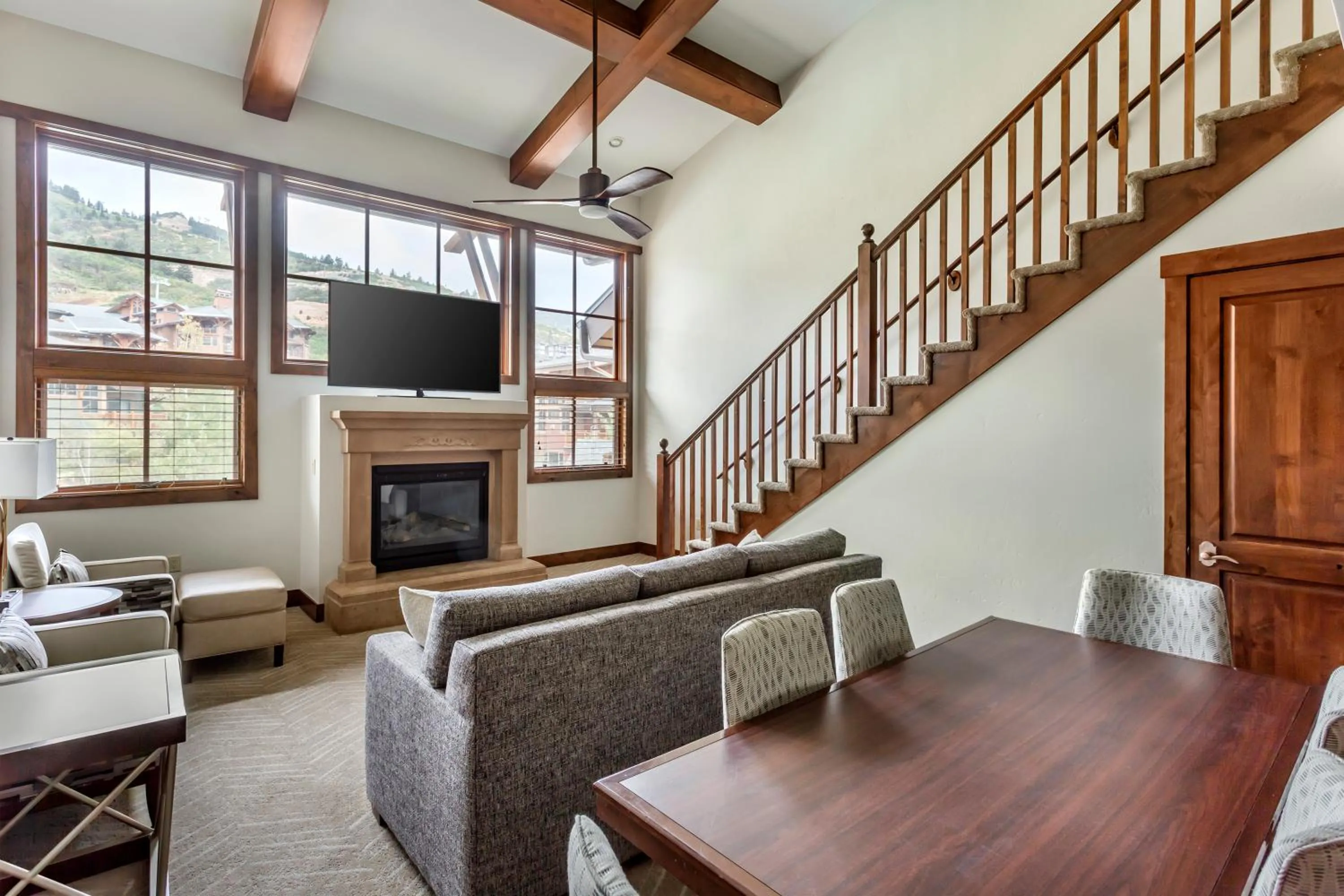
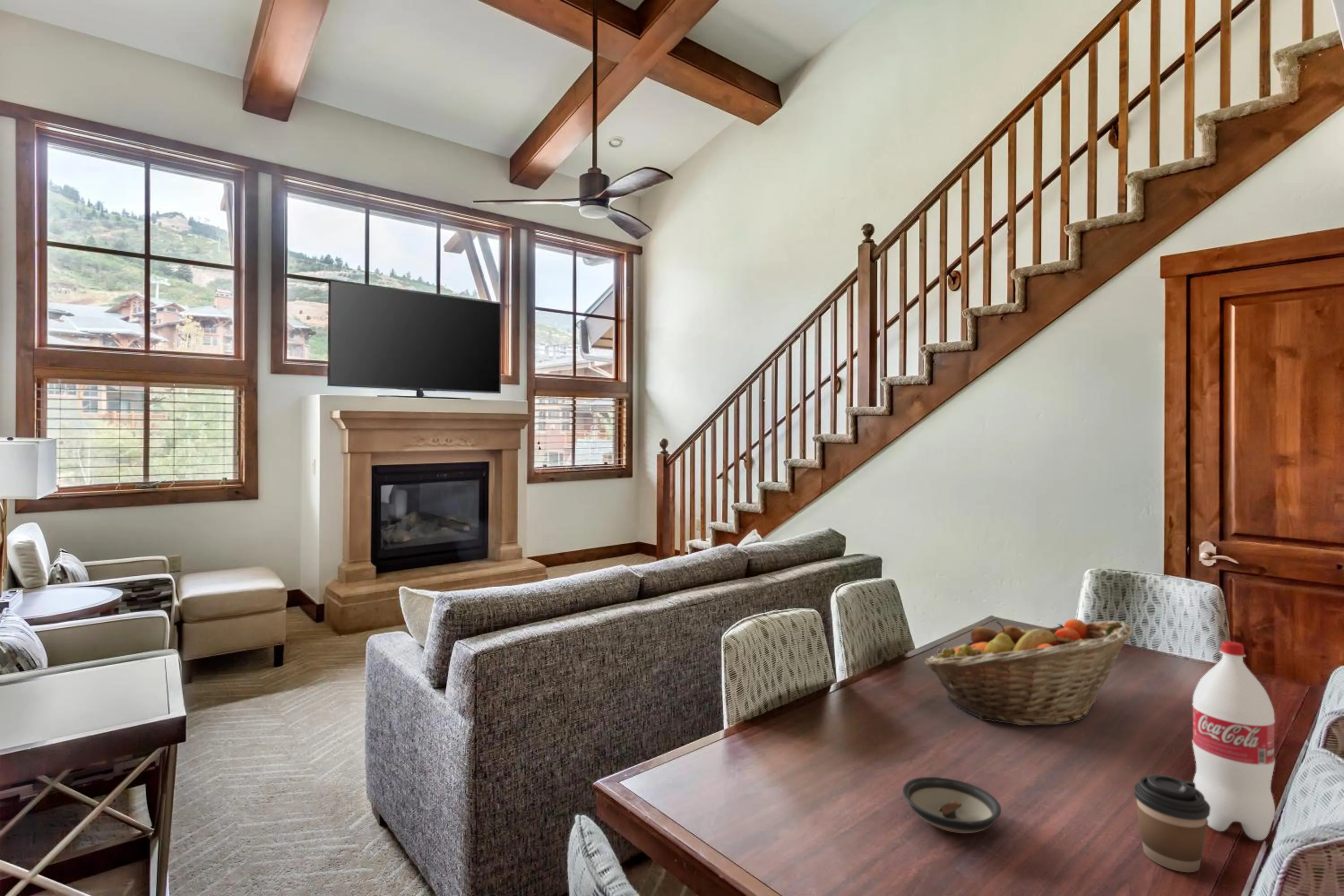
+ saucer [902,776,1002,834]
+ bottle [1192,641,1275,841]
+ fruit basket [924,618,1133,726]
+ coffee cup [1133,774,1210,873]
